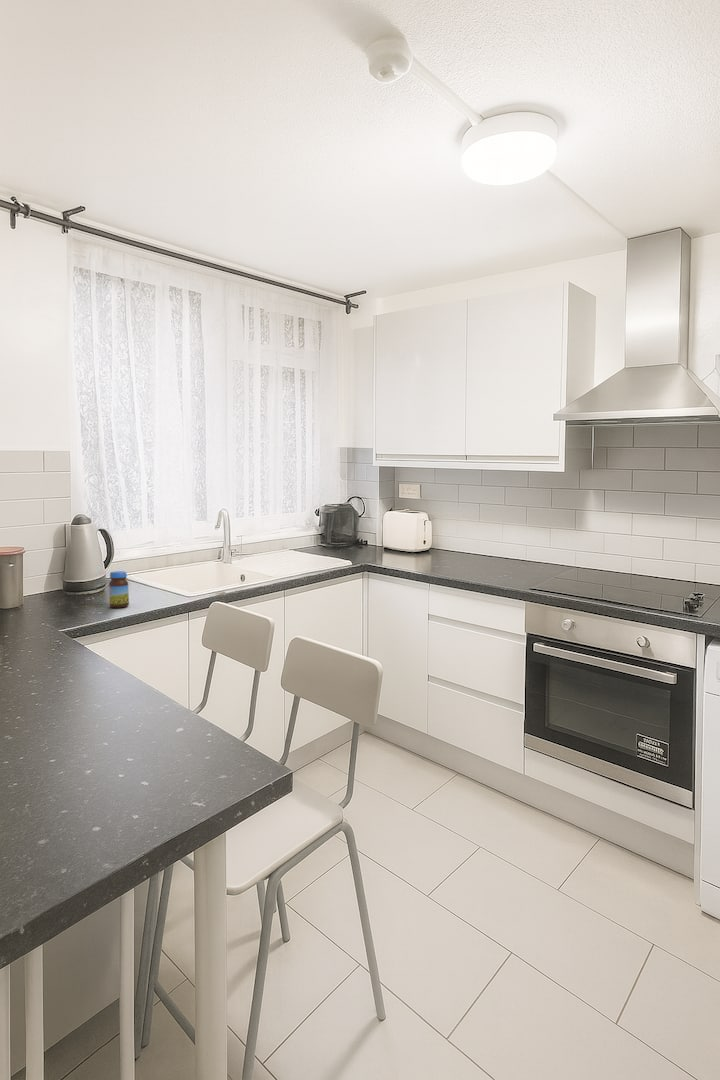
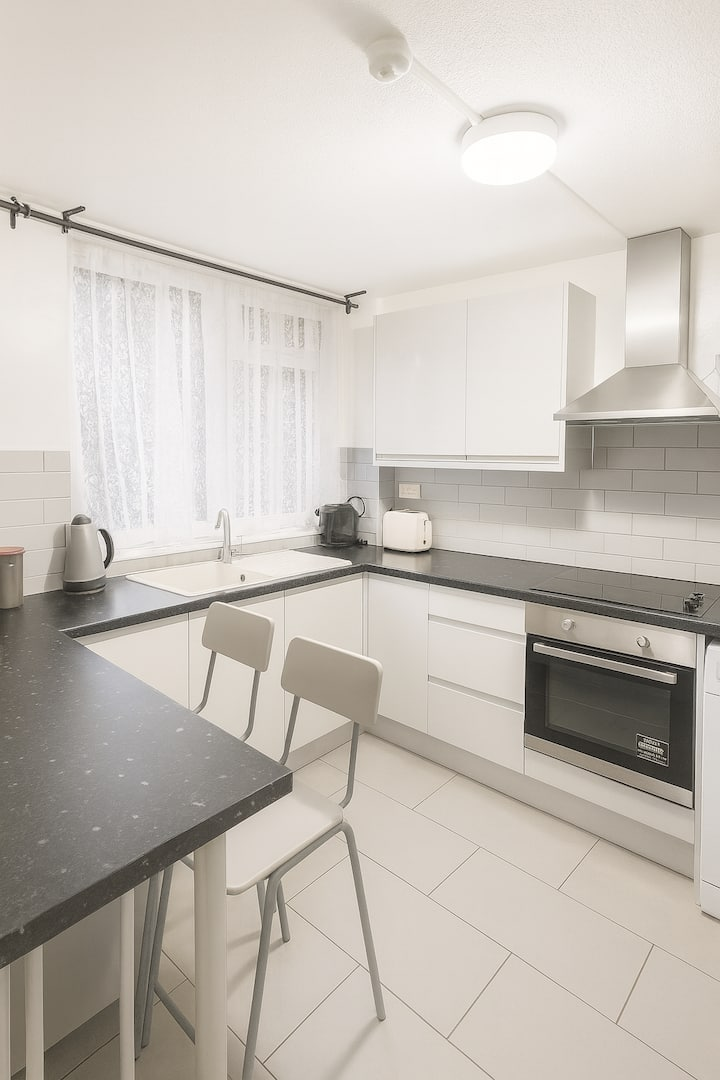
- jar [108,570,130,609]
